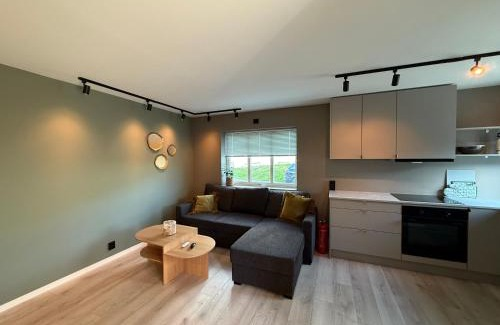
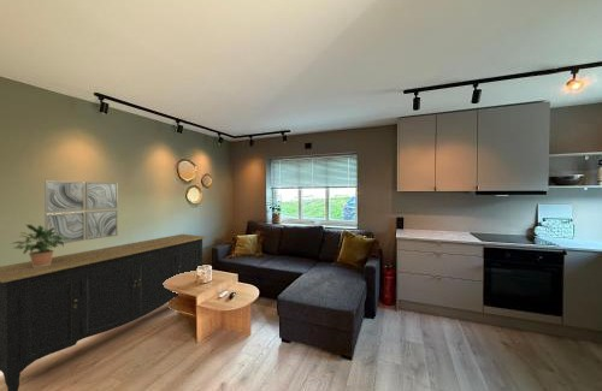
+ sideboard [0,233,207,391]
+ potted plant [11,224,71,267]
+ wall art [43,179,119,245]
